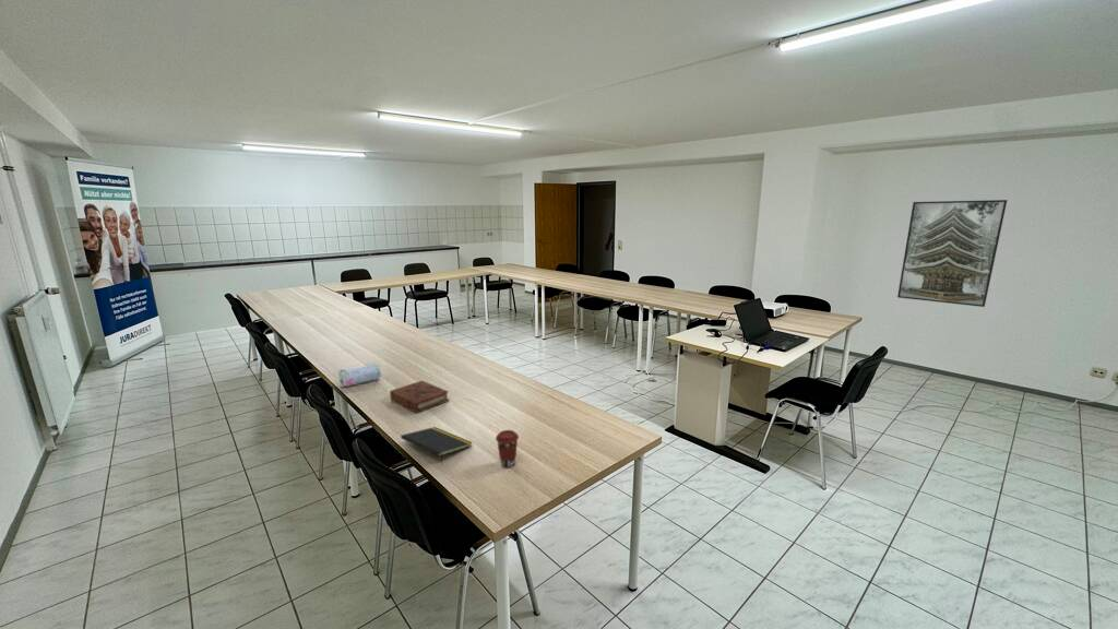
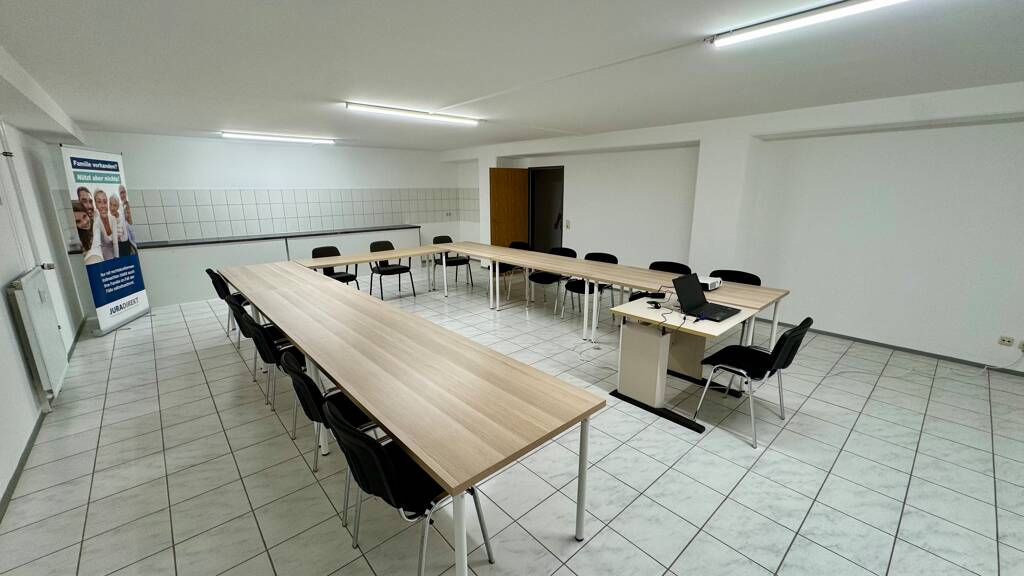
- pencil case [337,361,382,388]
- notepad [400,426,474,465]
- coffee cup [495,429,520,468]
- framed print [896,199,1009,308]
- book [389,379,450,414]
